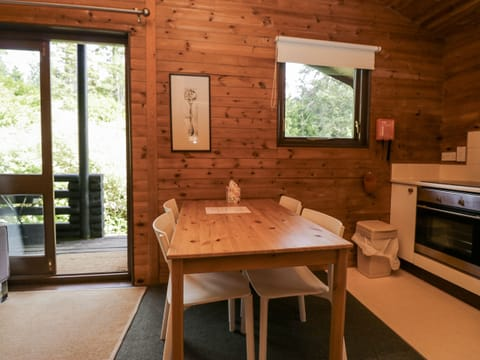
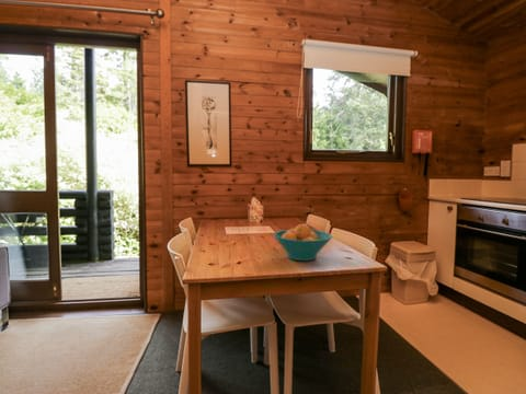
+ fruit bowl [272,223,333,262]
